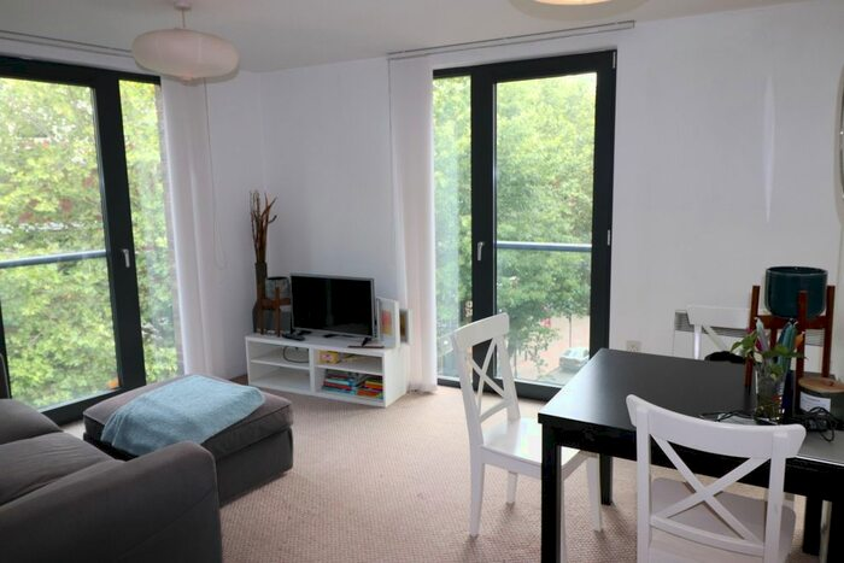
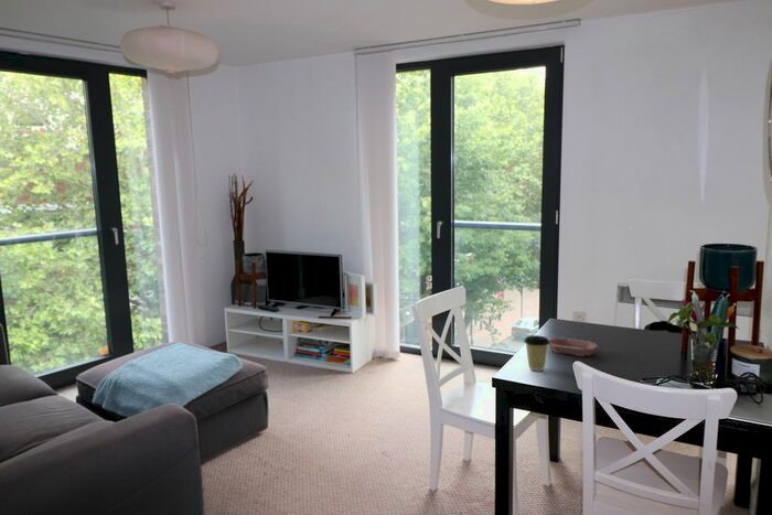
+ bowl [548,336,599,357]
+ coffee cup [523,334,549,372]
